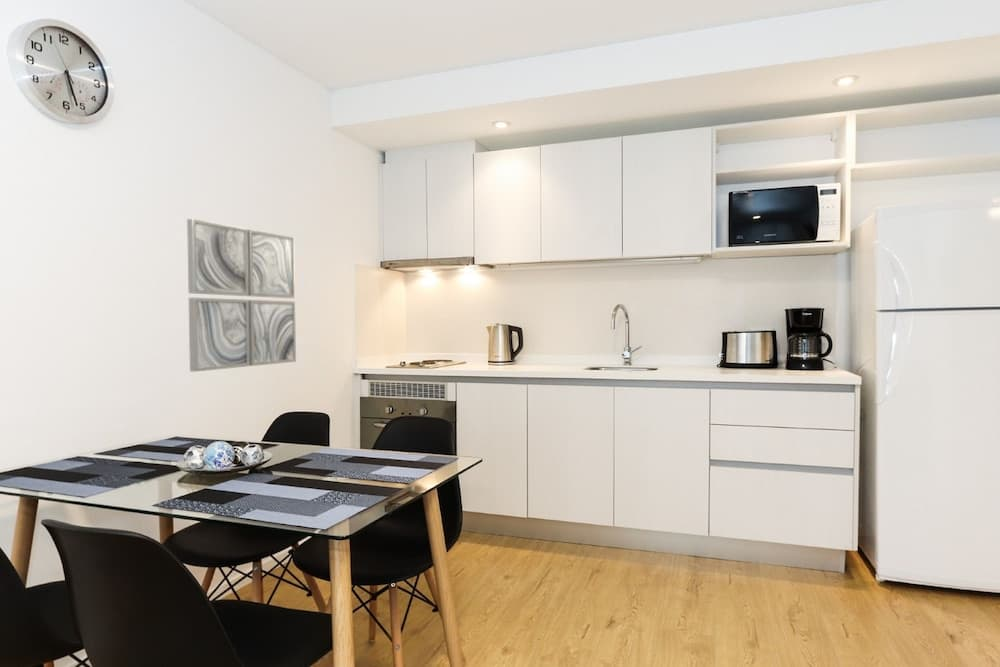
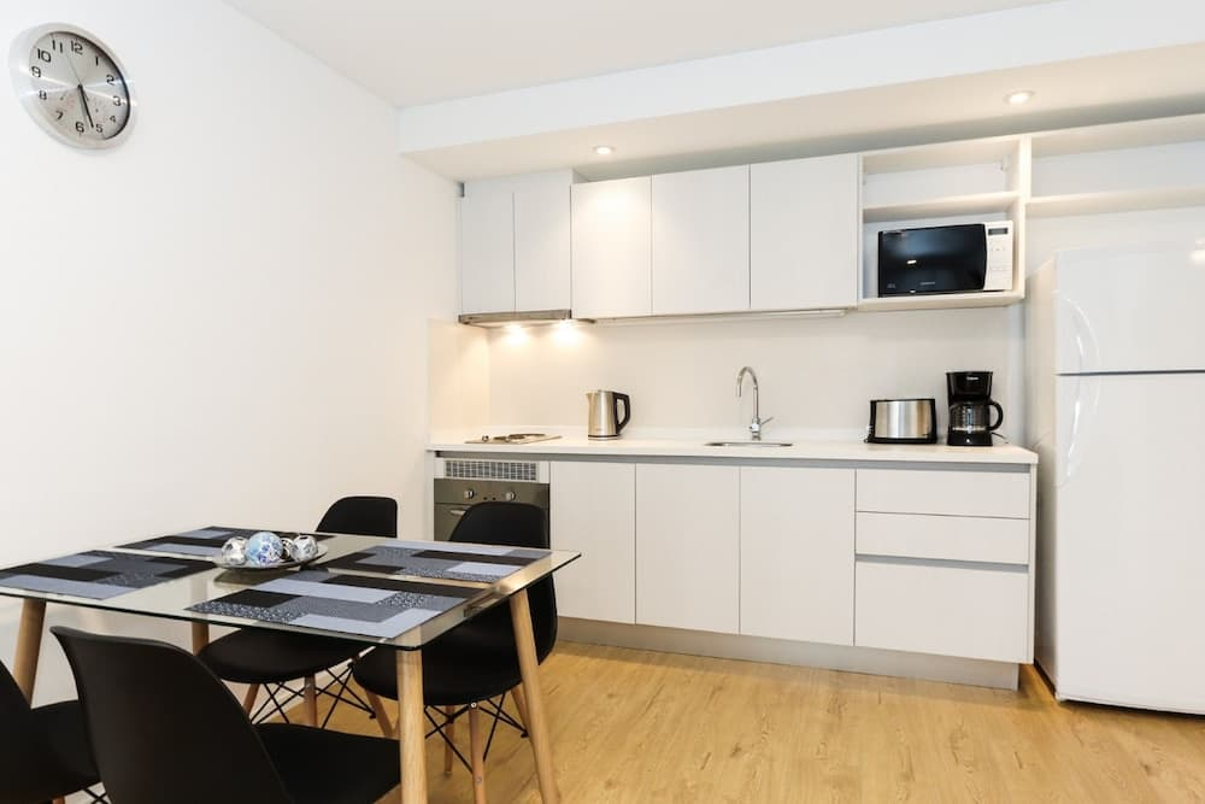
- wall art [186,218,297,373]
